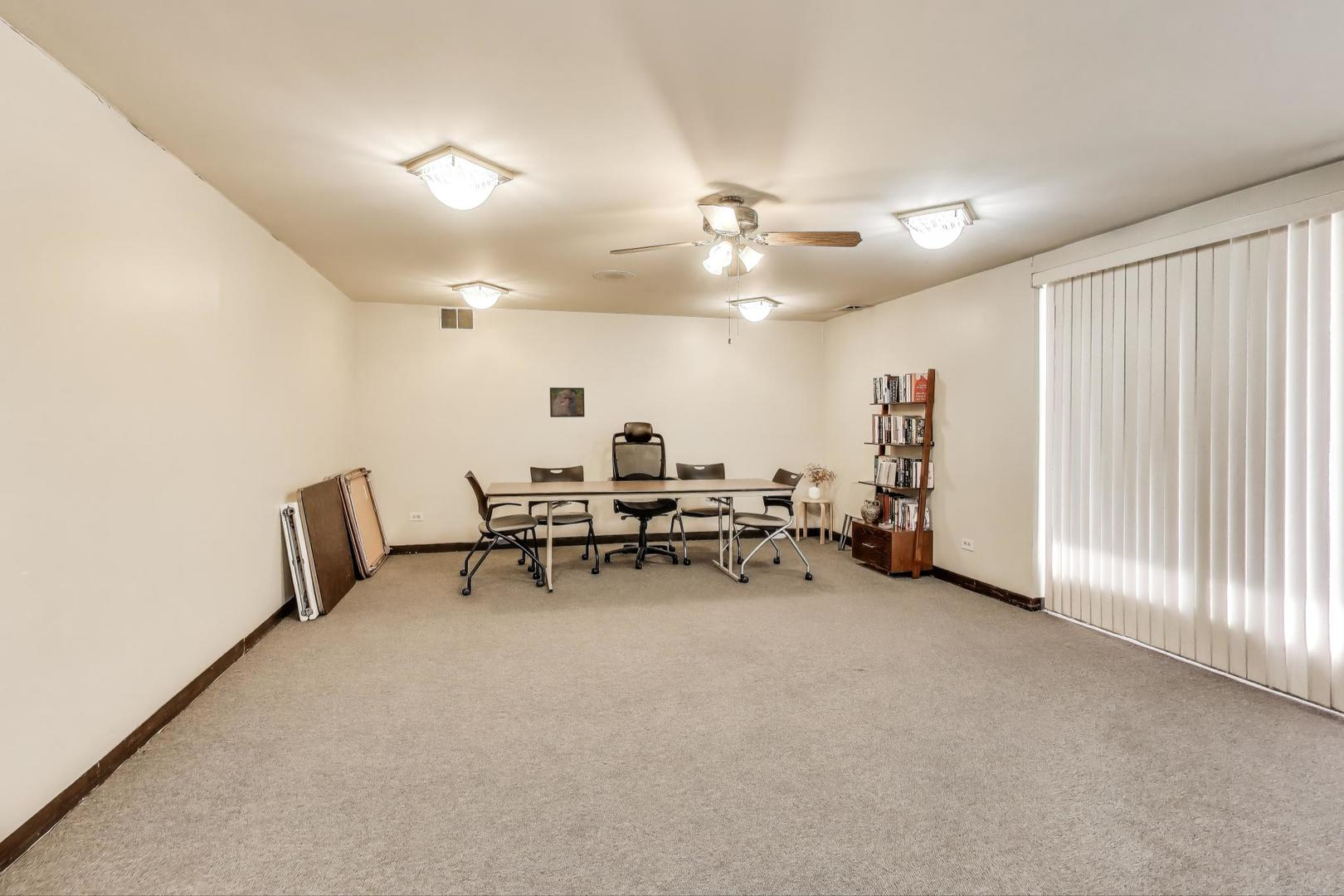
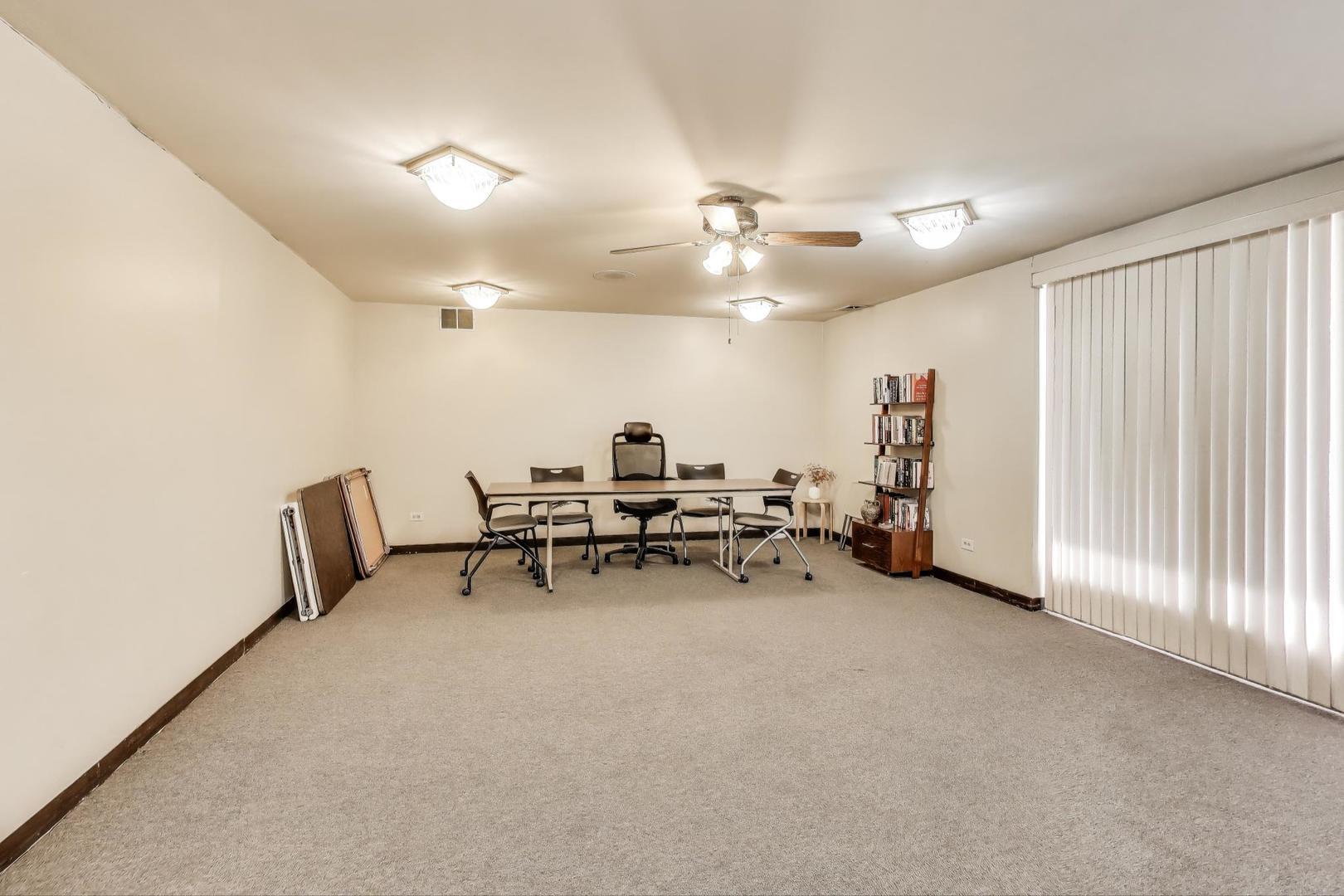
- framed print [549,387,586,418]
